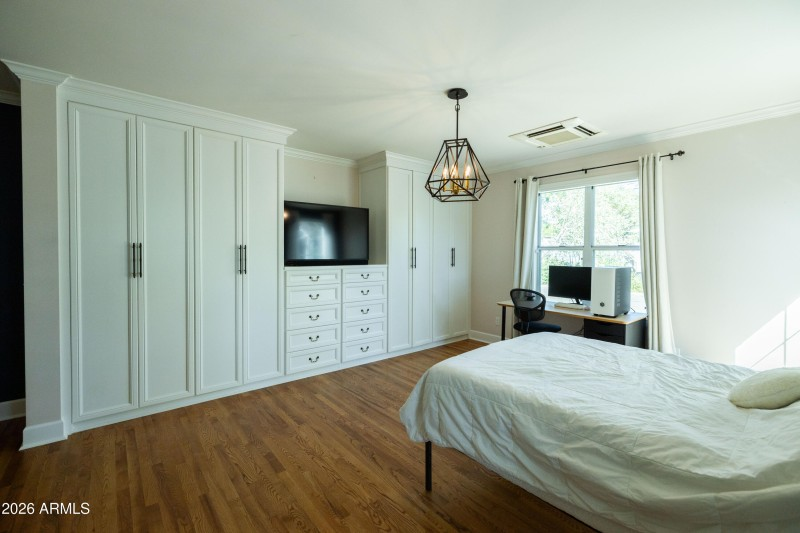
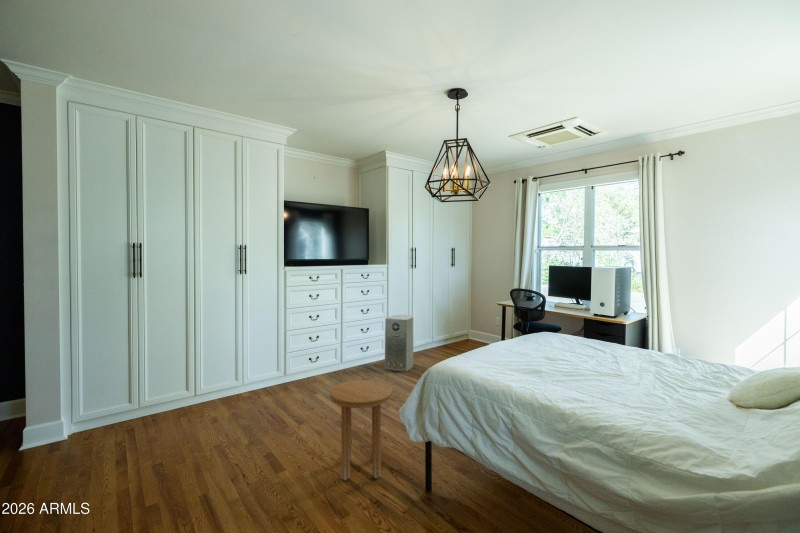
+ side table [329,379,394,481]
+ air purifier [384,314,414,372]
